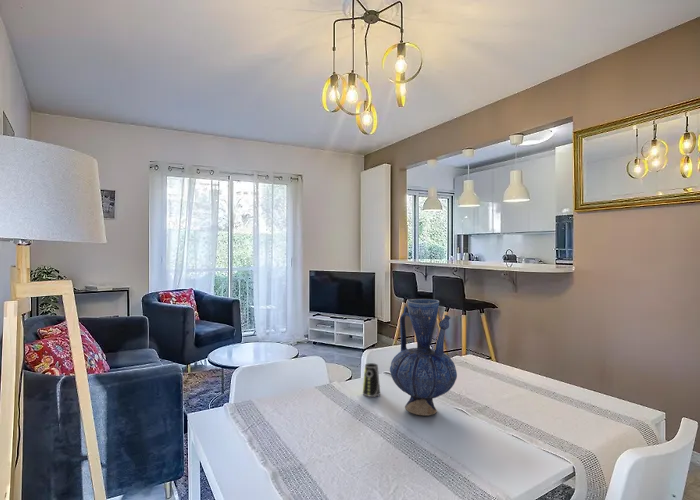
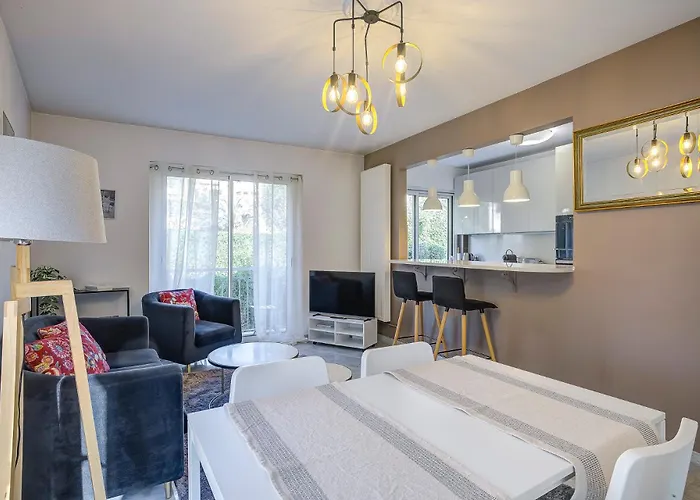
- cup [362,362,381,398]
- vase [389,298,458,417]
